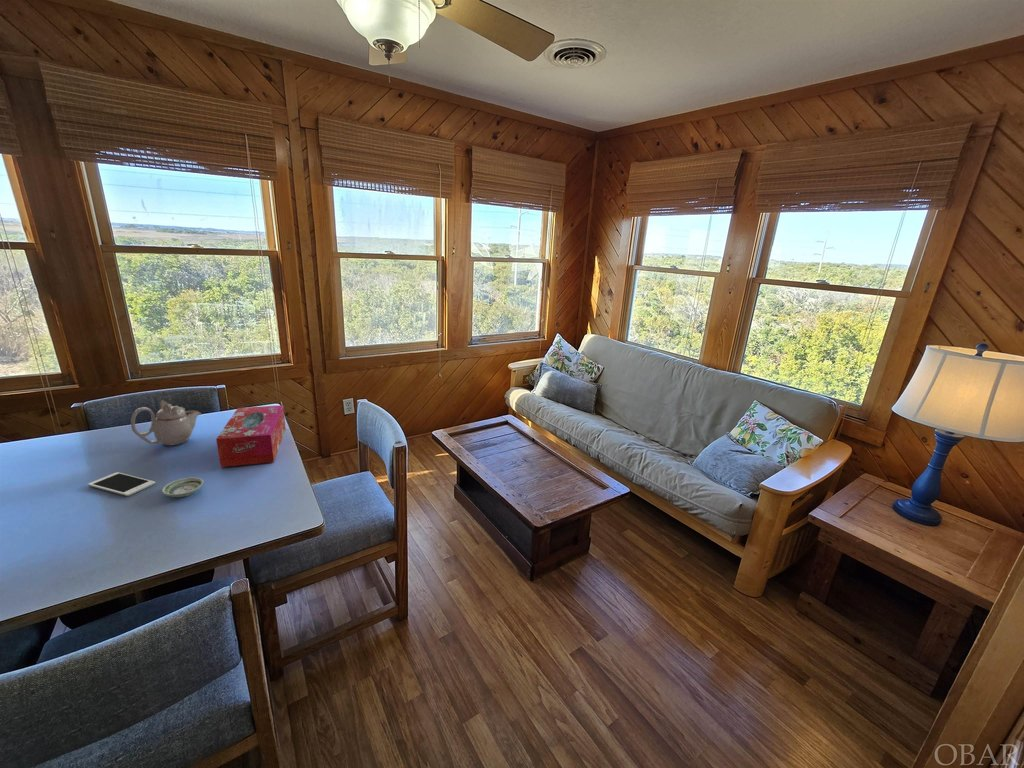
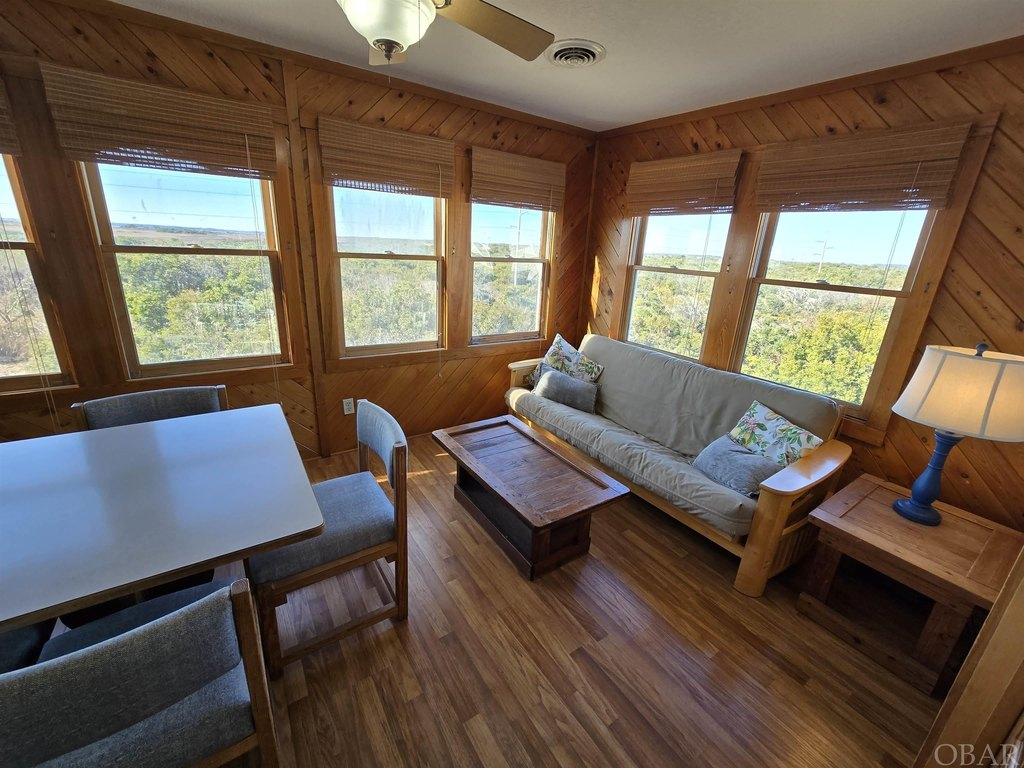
- teapot [130,399,202,447]
- saucer [161,476,205,498]
- cell phone [87,471,156,497]
- tissue box [215,404,287,468]
